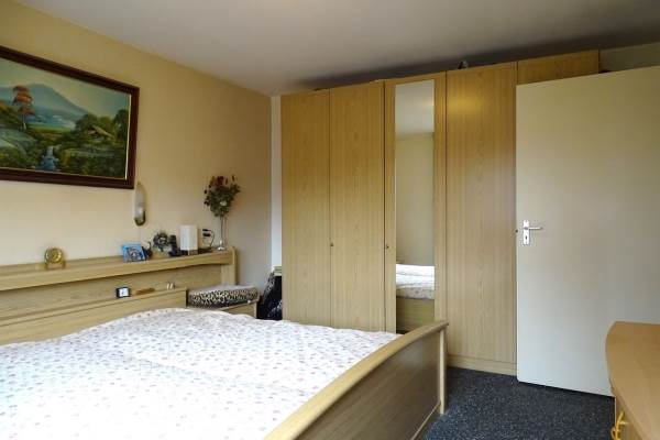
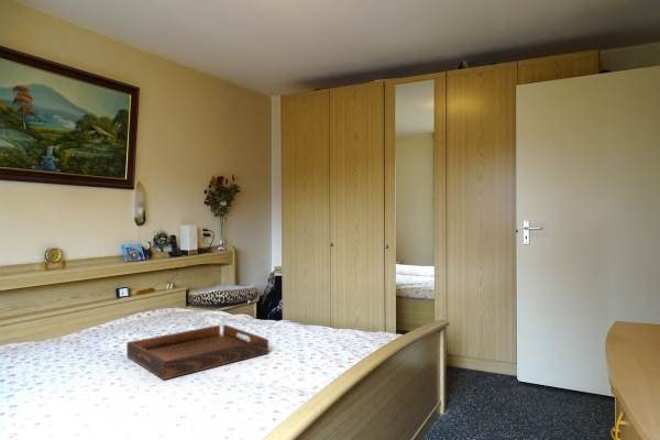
+ serving tray [125,323,270,381]
